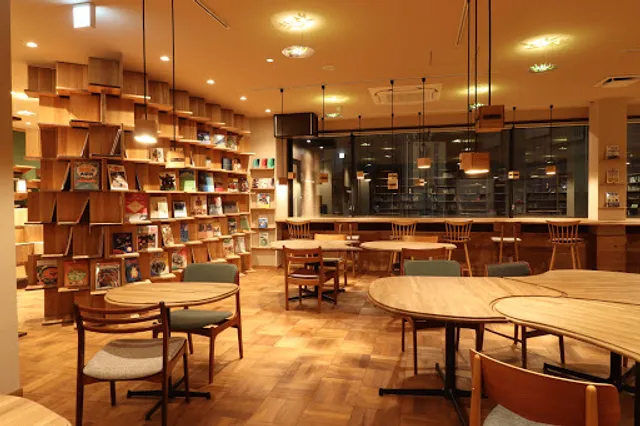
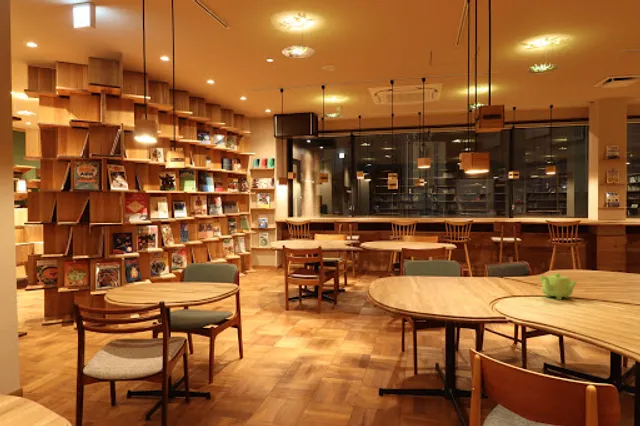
+ teapot [538,272,578,300]
